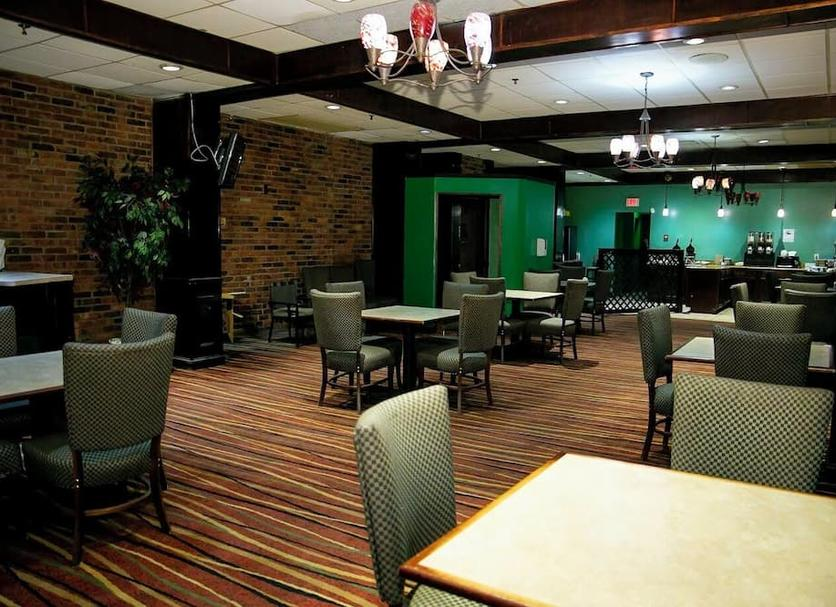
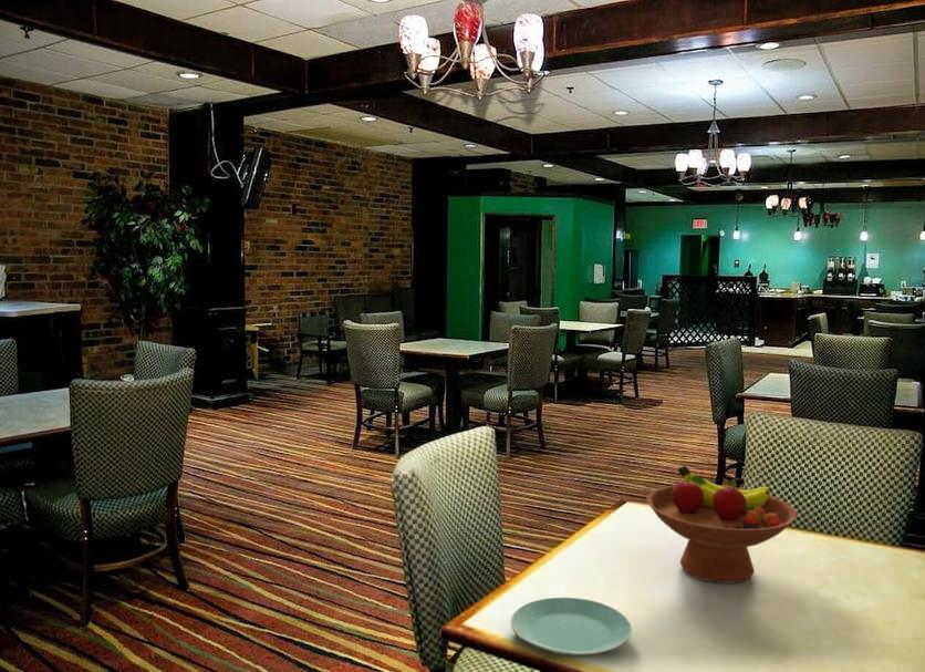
+ fruit bowl [645,465,798,585]
+ plate [510,597,633,658]
